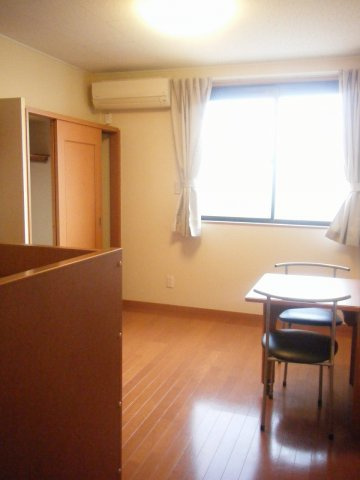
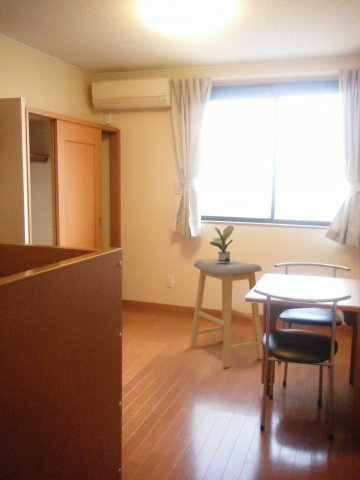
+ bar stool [189,257,263,369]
+ potted plant [209,225,235,263]
